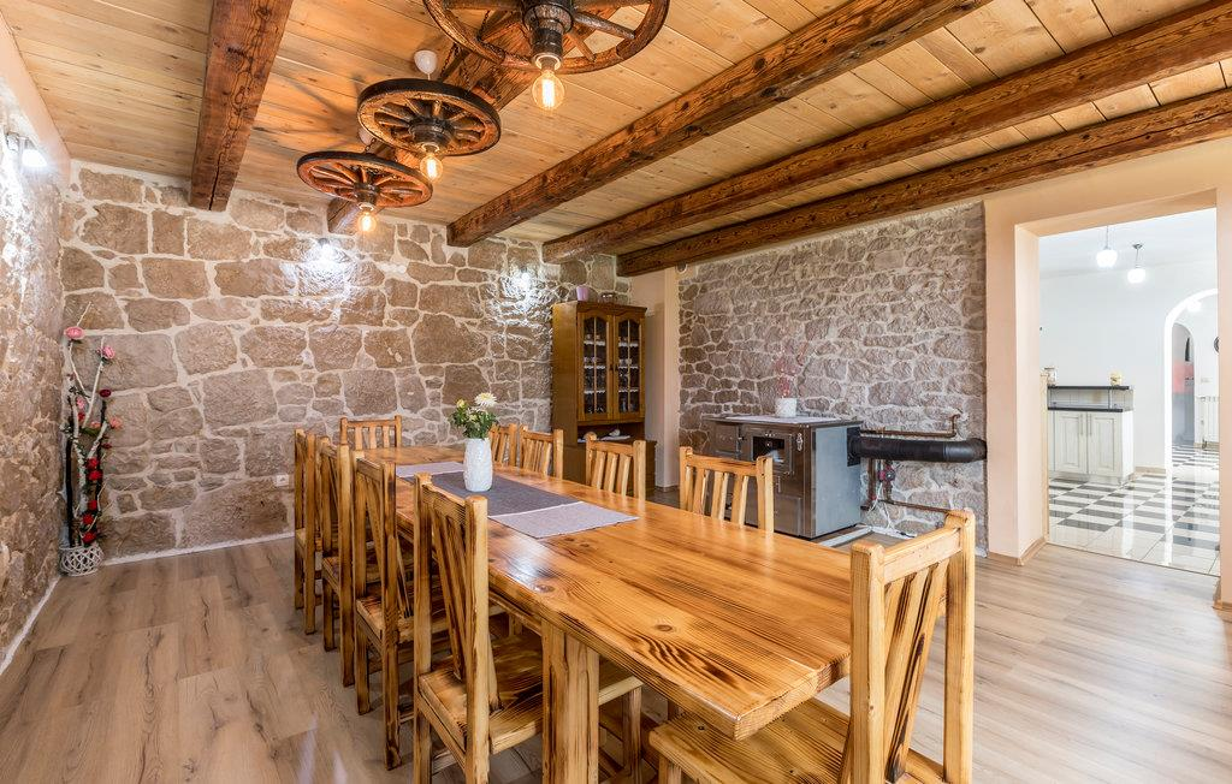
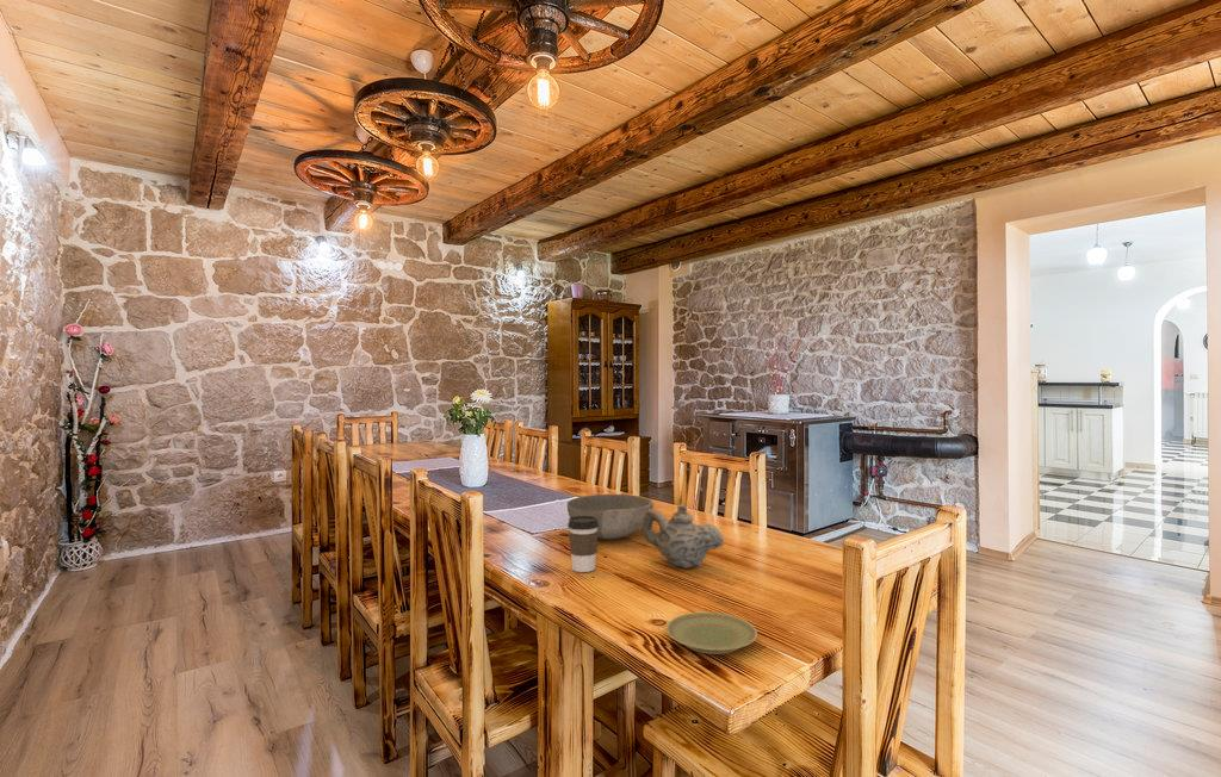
+ plate [665,611,758,655]
+ teapot [642,503,725,570]
+ coffee cup [566,516,599,573]
+ bowl [566,493,655,540]
